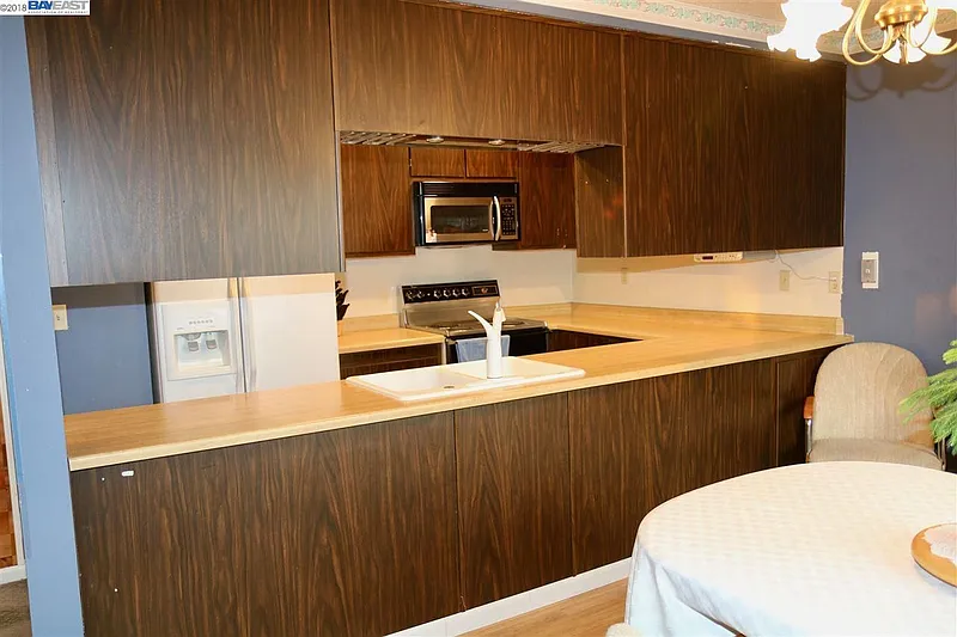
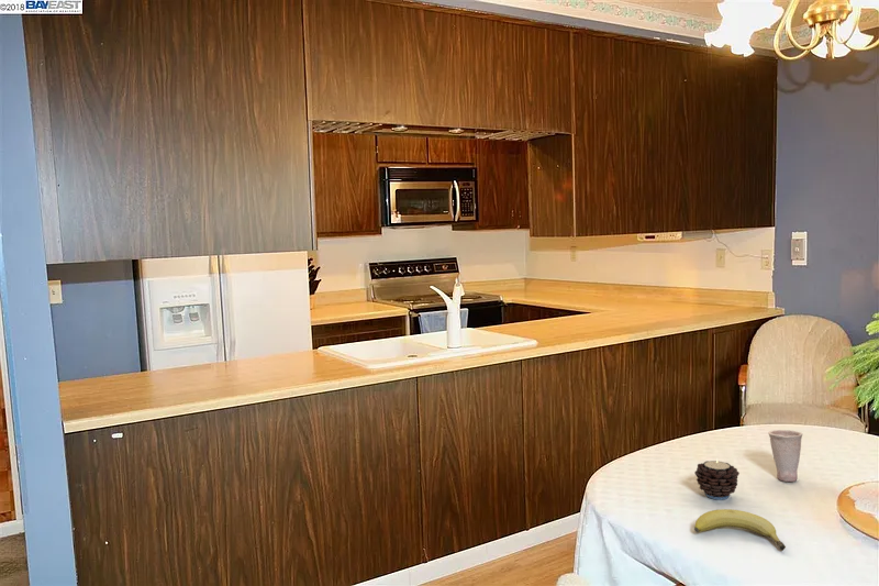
+ fruit [693,508,787,552]
+ candle [693,457,741,501]
+ cup [767,429,804,483]
